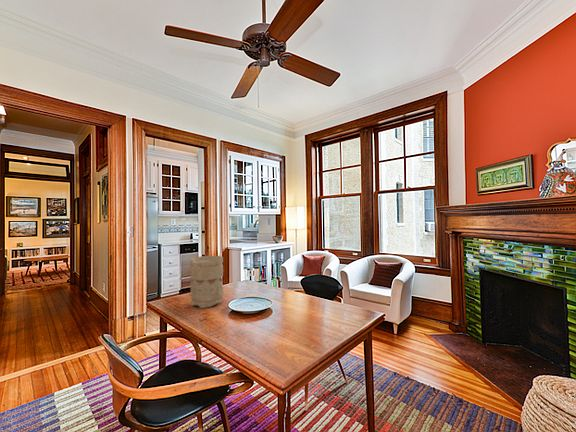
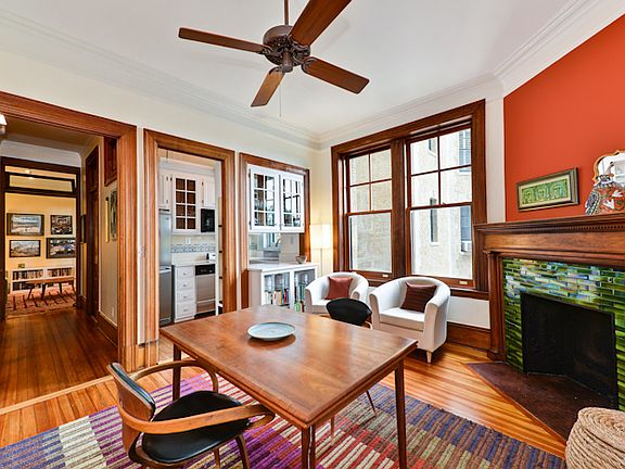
- vase [189,255,224,309]
